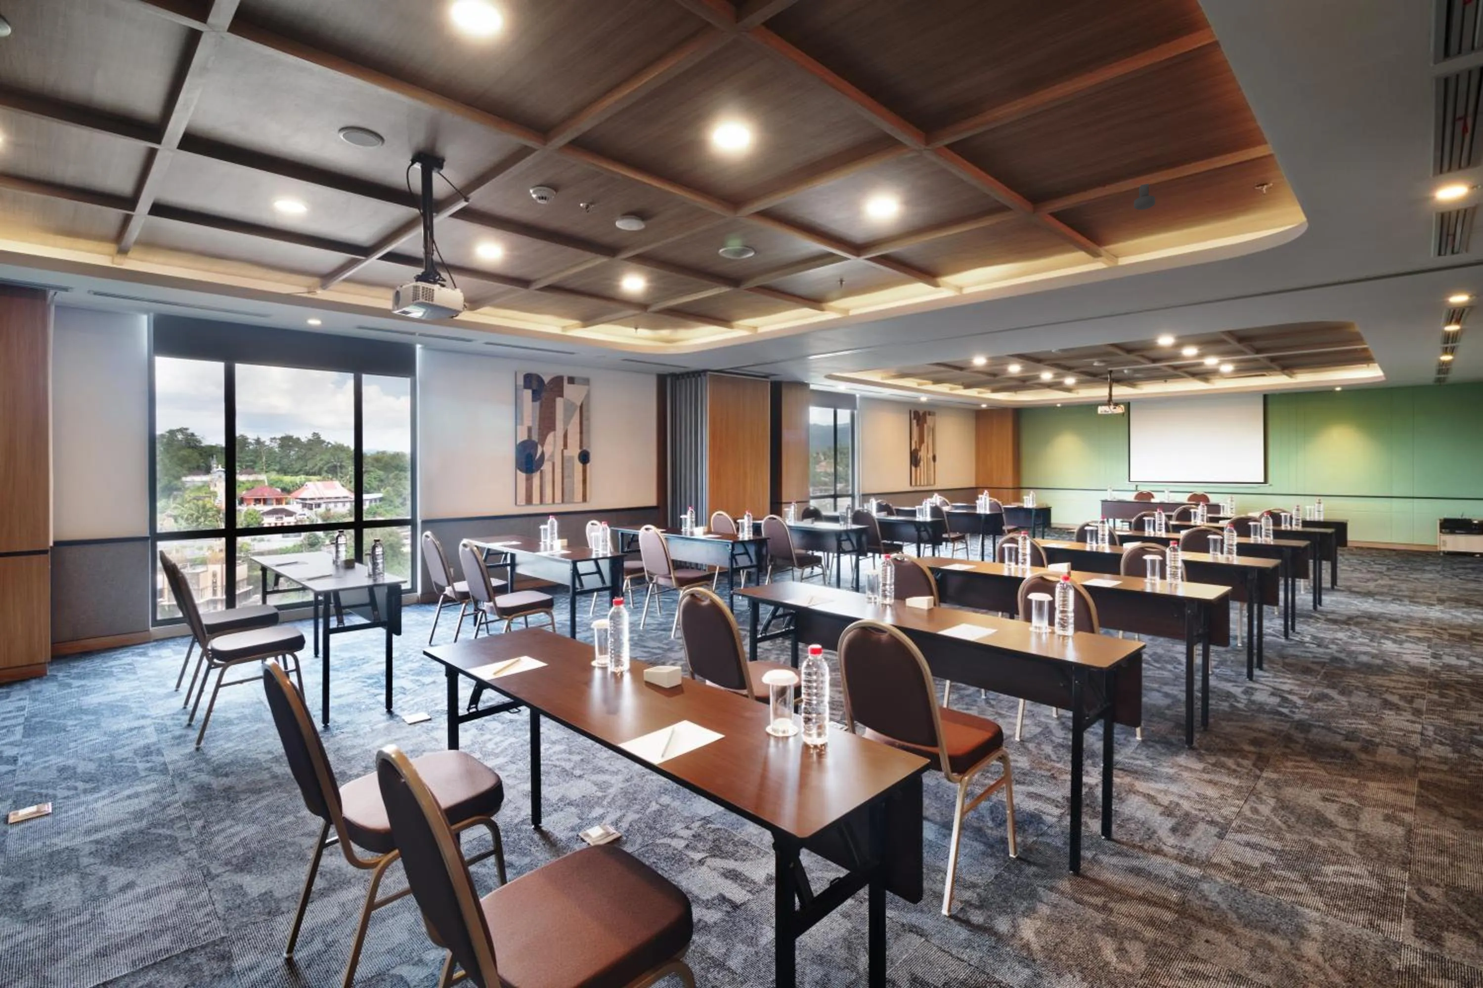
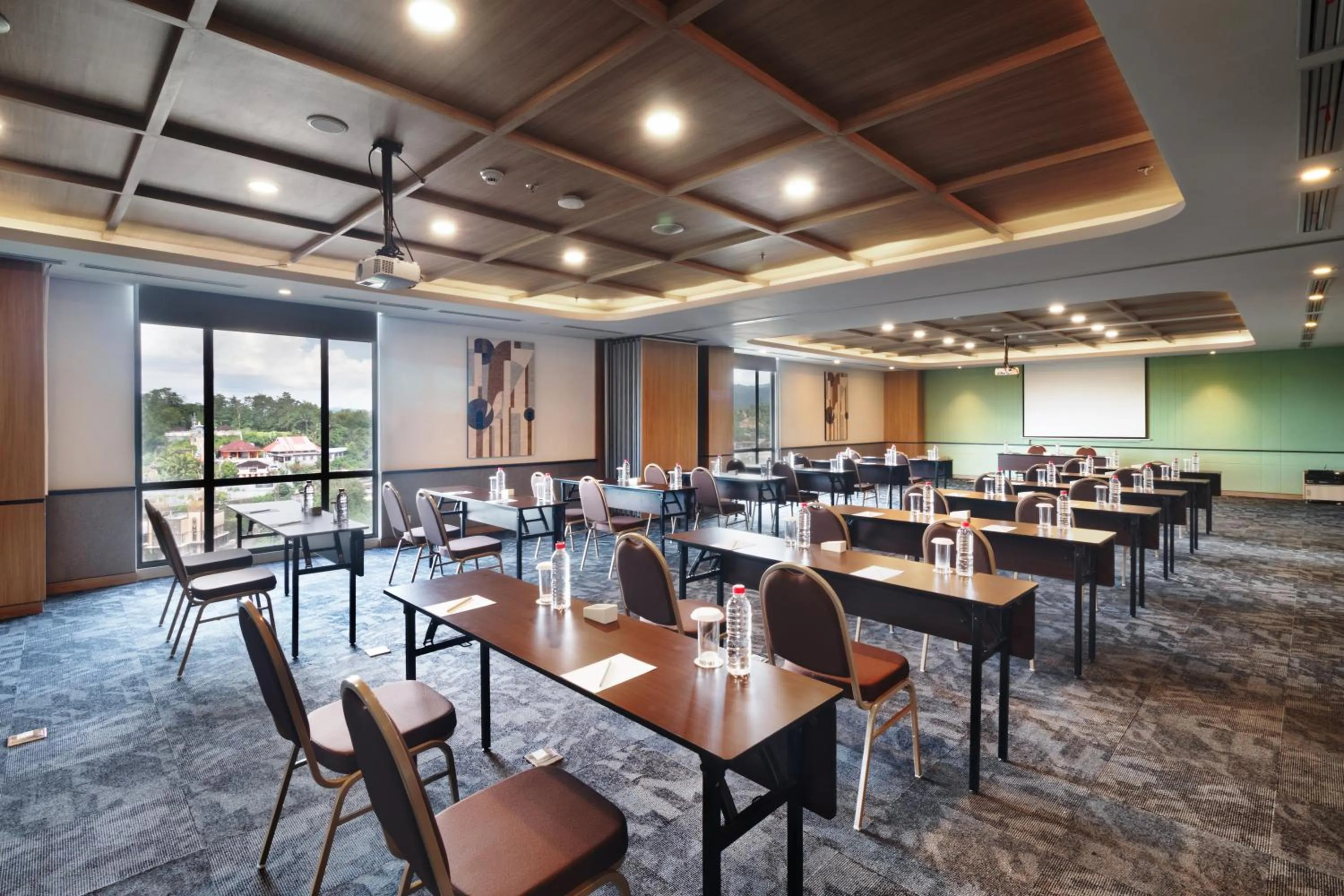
- security camera [1133,183,1155,211]
